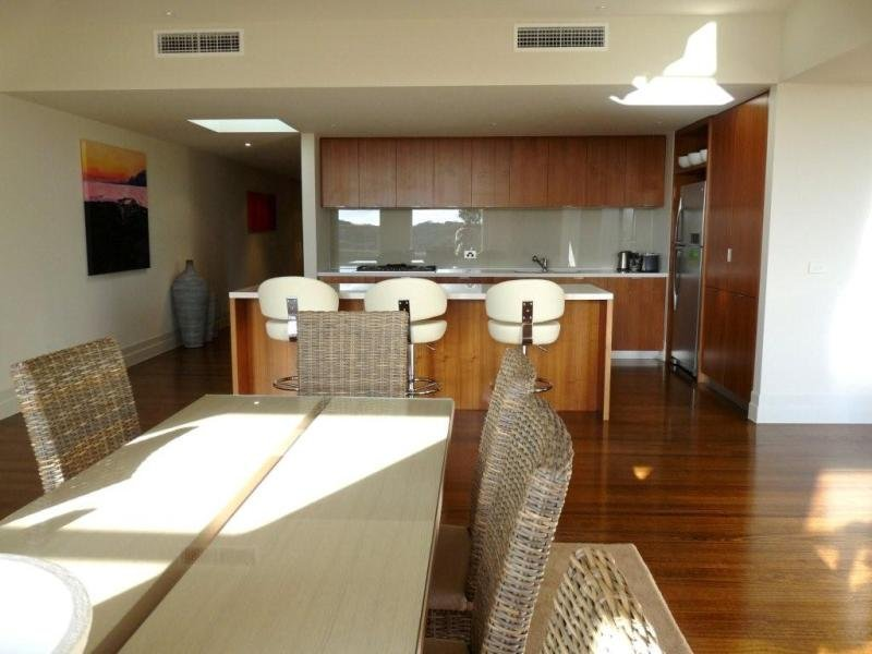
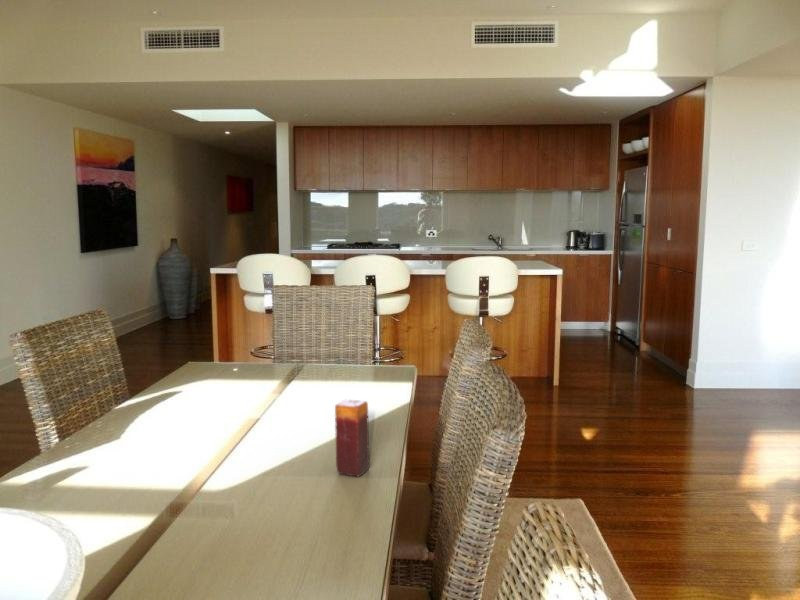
+ candle [334,399,371,478]
